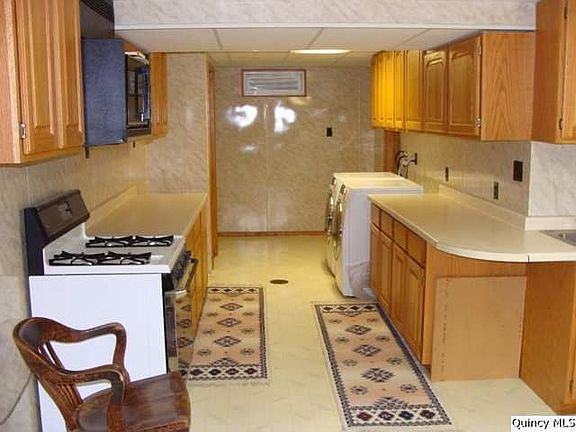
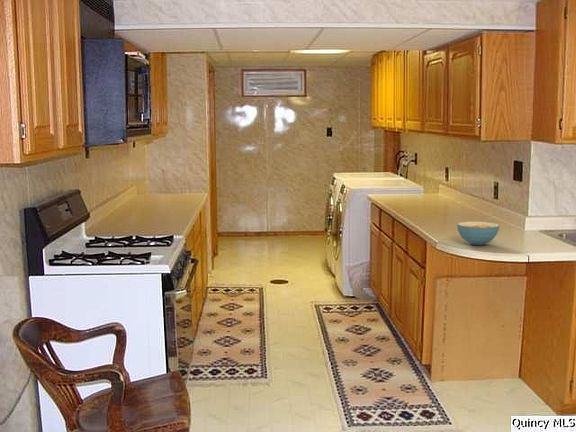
+ cereal bowl [456,221,500,246]
